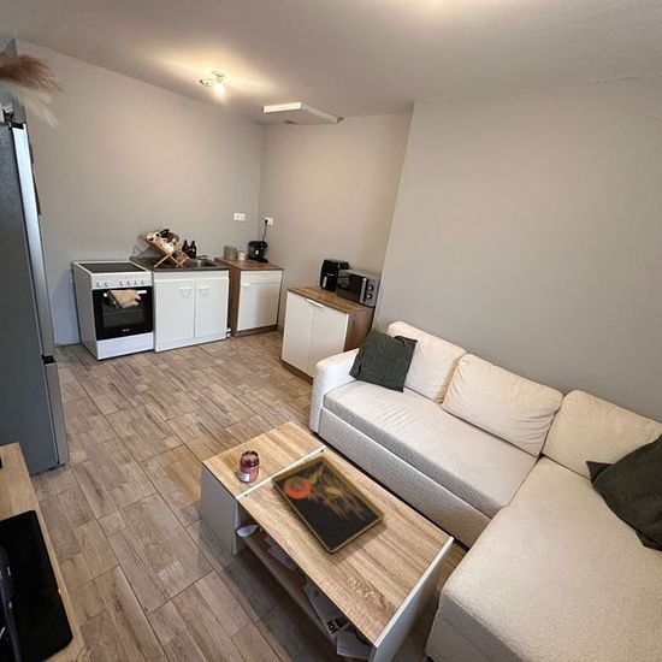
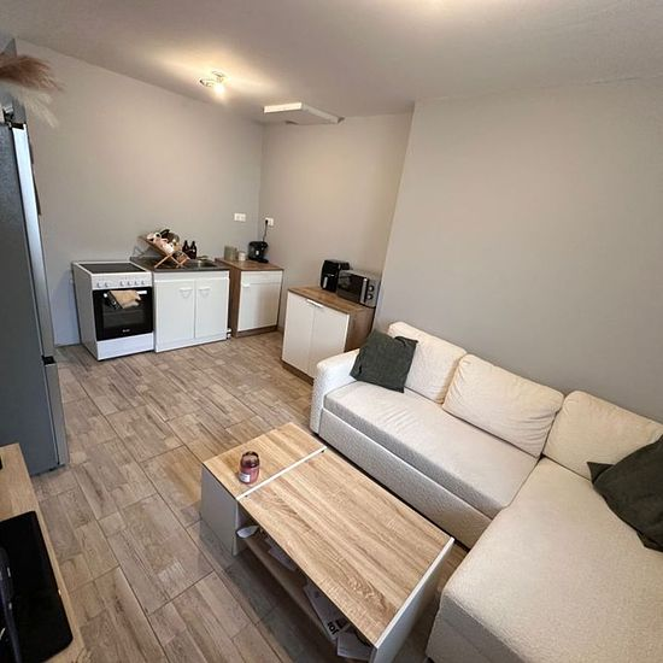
- decorative tray [270,455,385,555]
